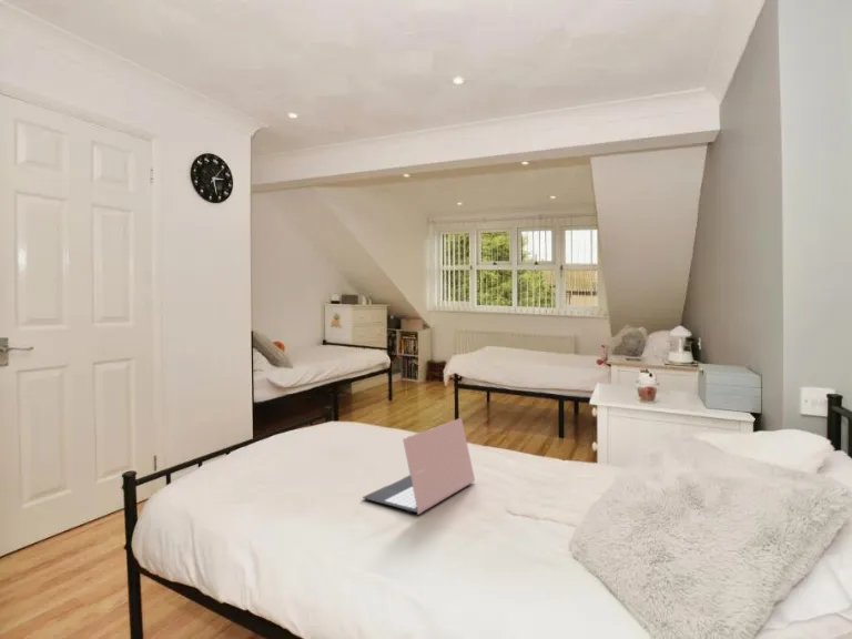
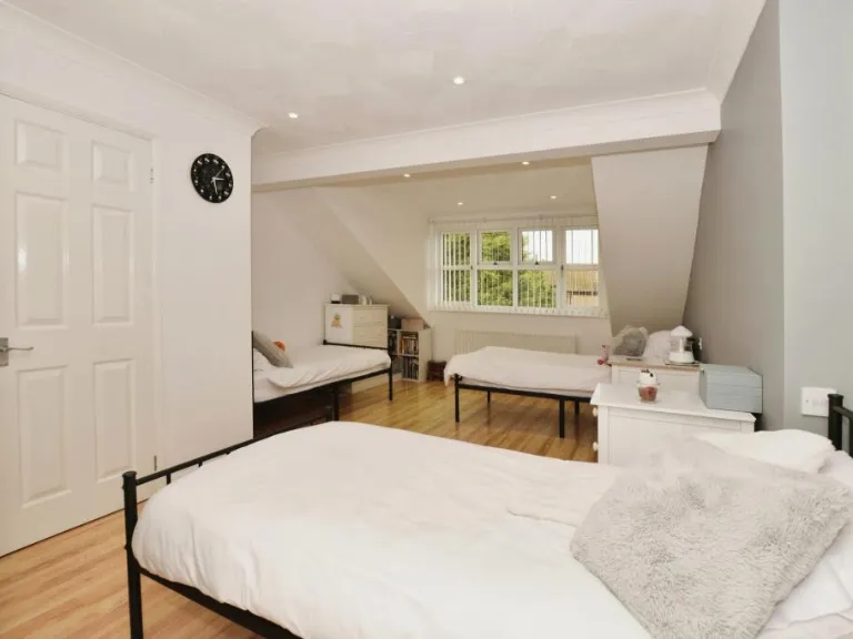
- laptop [362,417,476,516]
